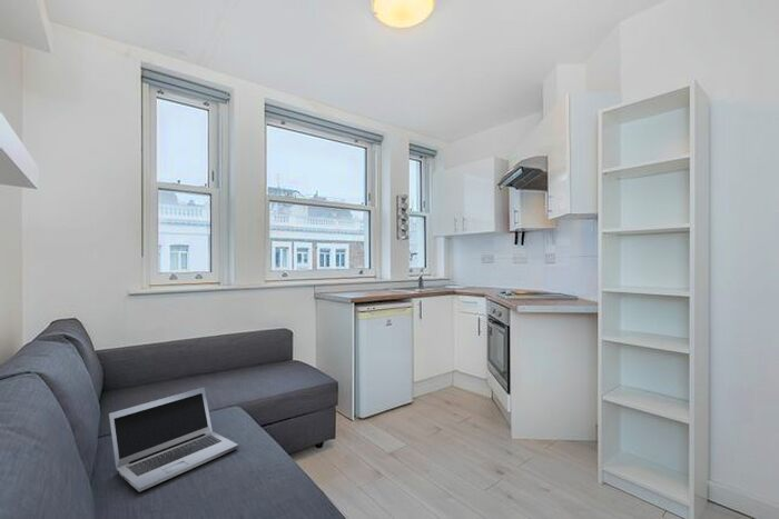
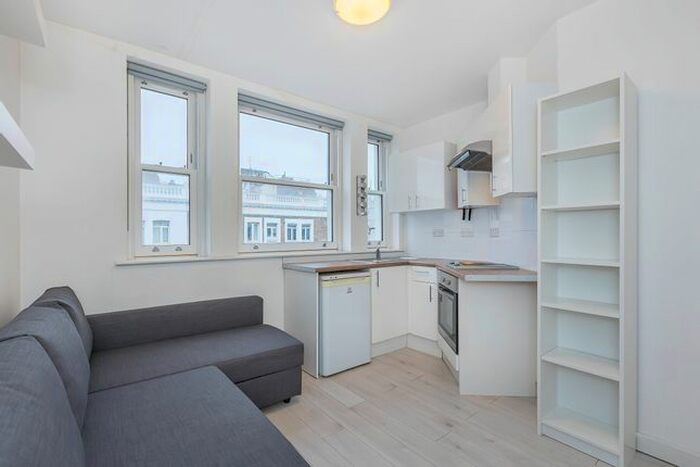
- laptop [108,387,239,492]
